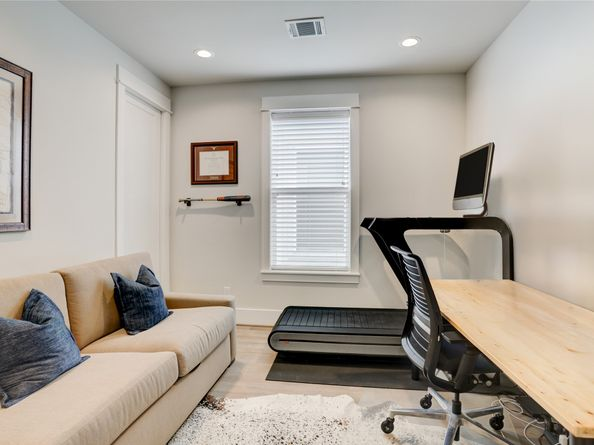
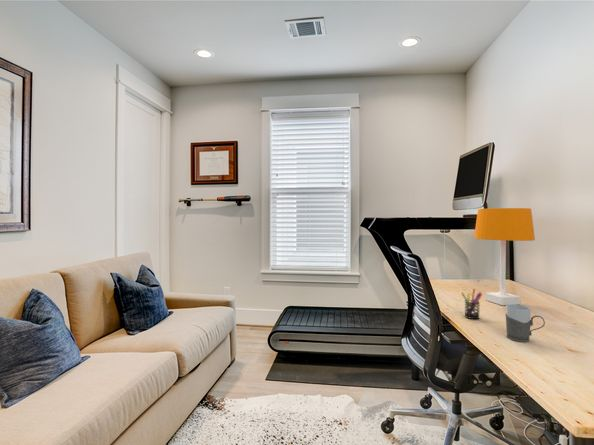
+ pen holder [460,288,483,320]
+ mug [505,304,546,343]
+ desk lamp [473,207,536,306]
